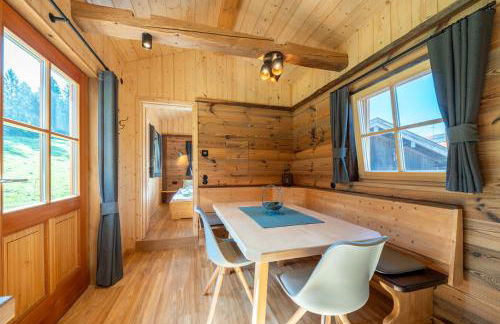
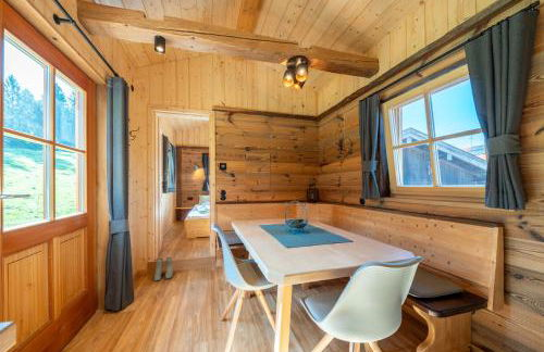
+ boots [153,256,174,282]
